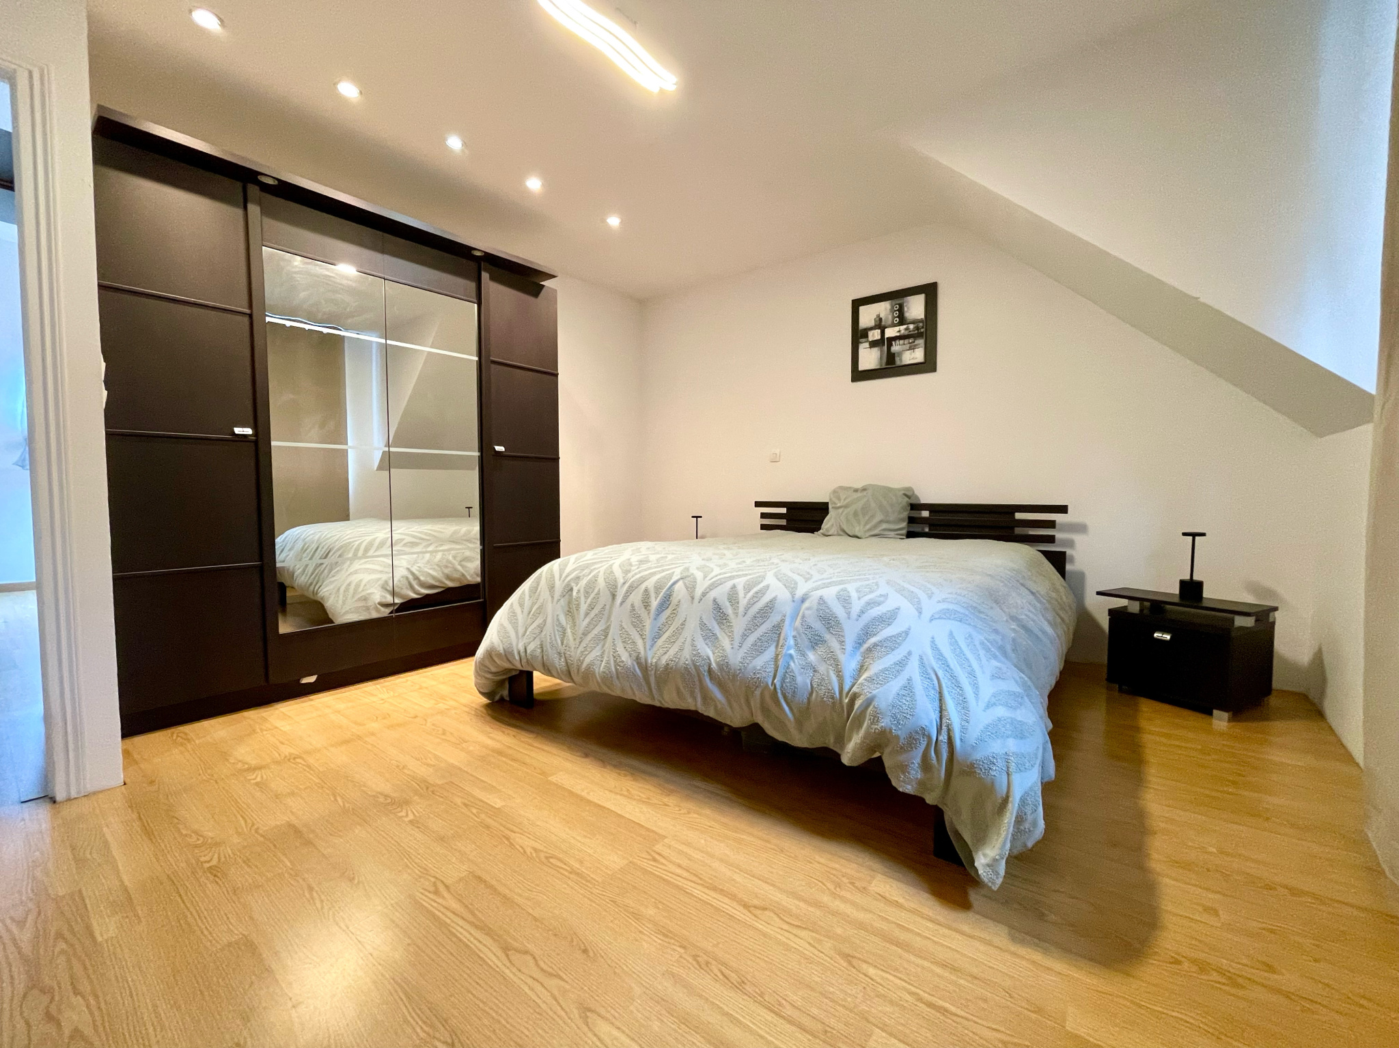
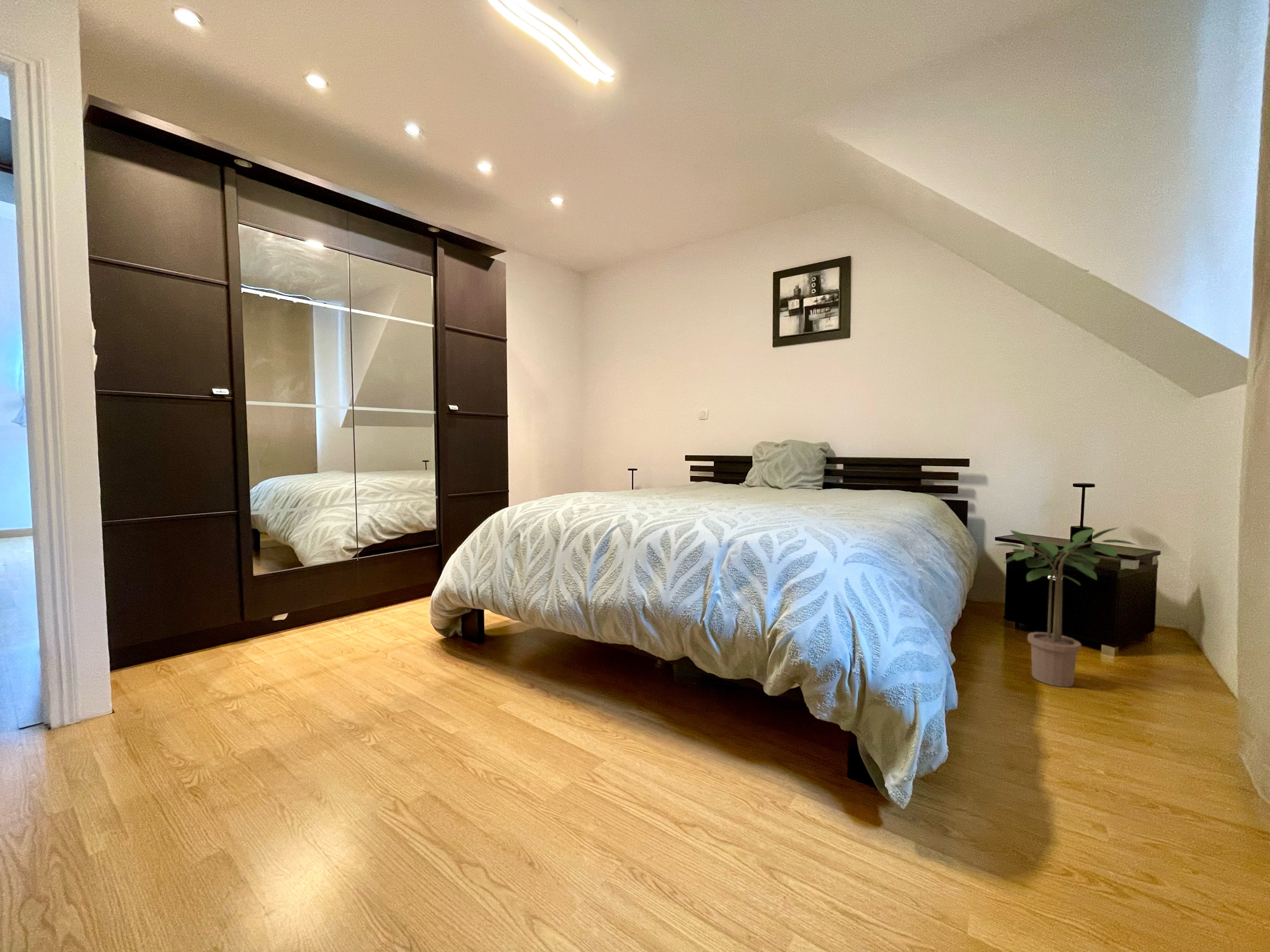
+ potted plant [994,527,1137,688]
